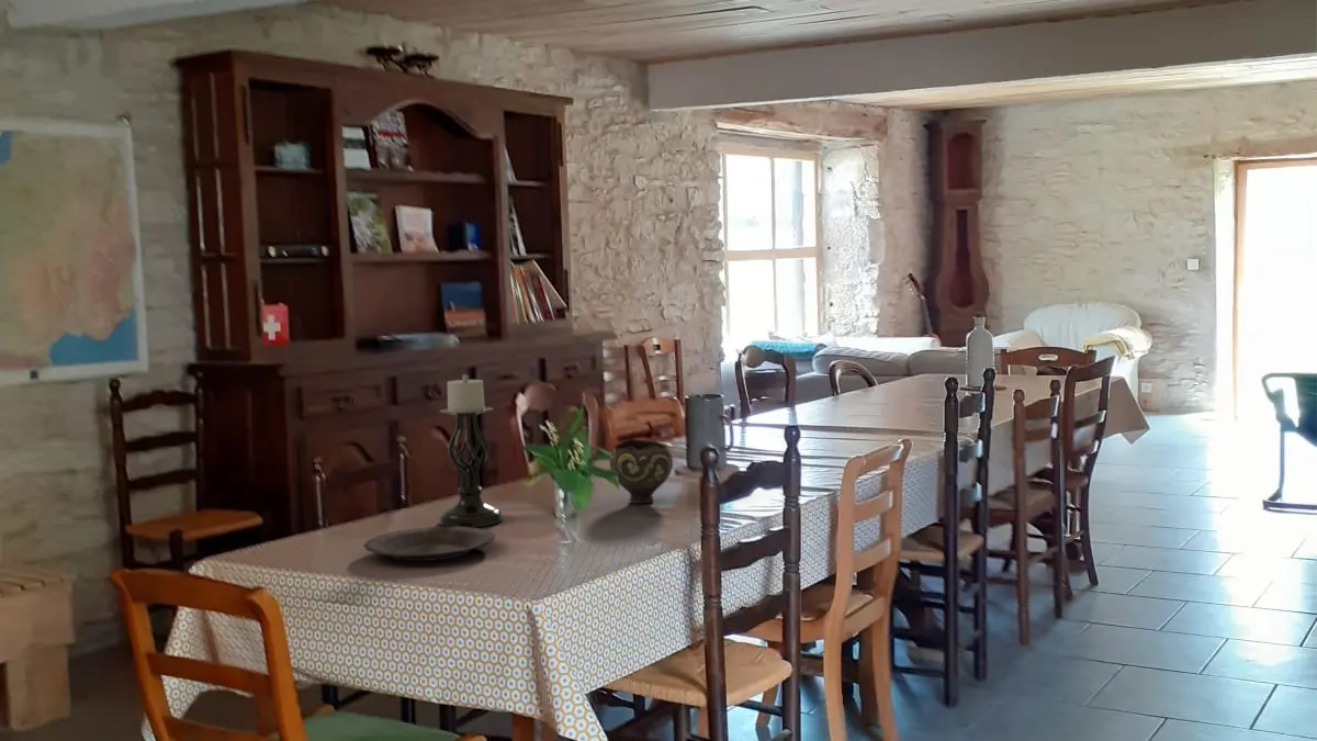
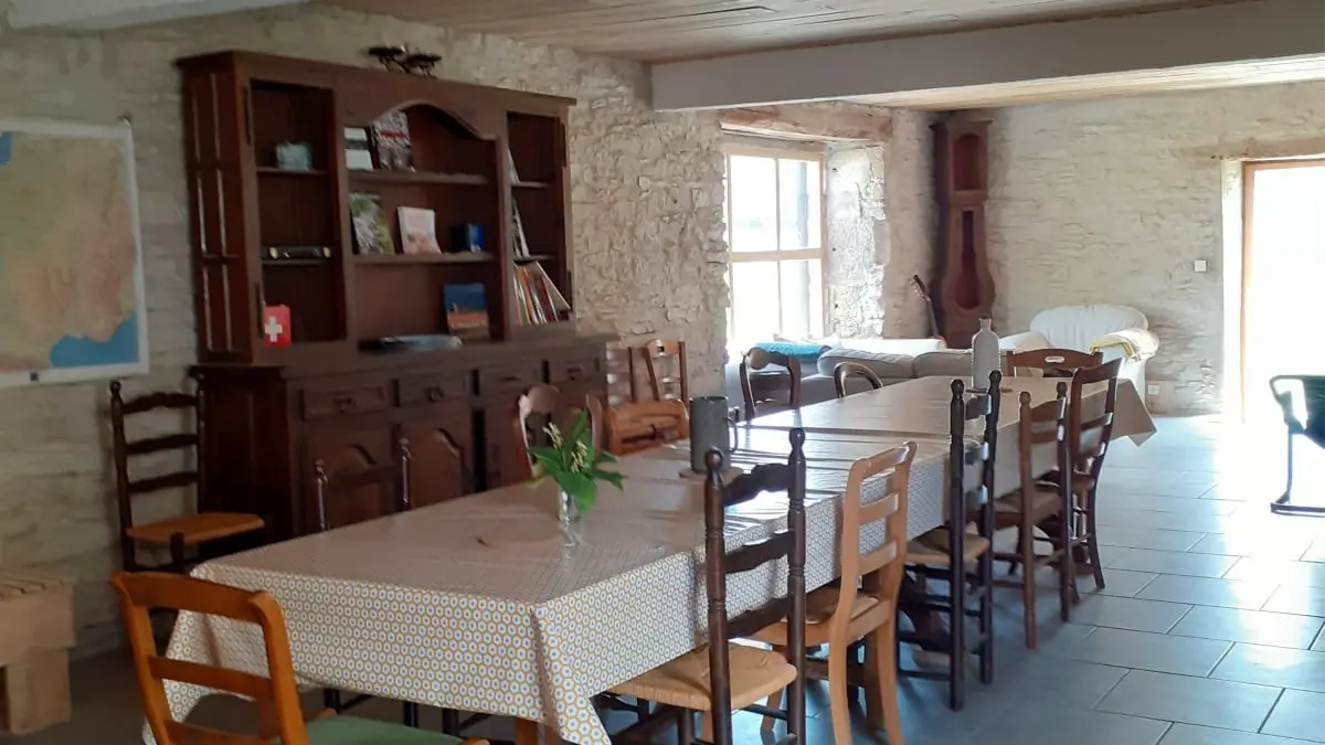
- candle holder [439,374,504,528]
- plate [362,526,497,562]
- bowl [609,439,674,505]
